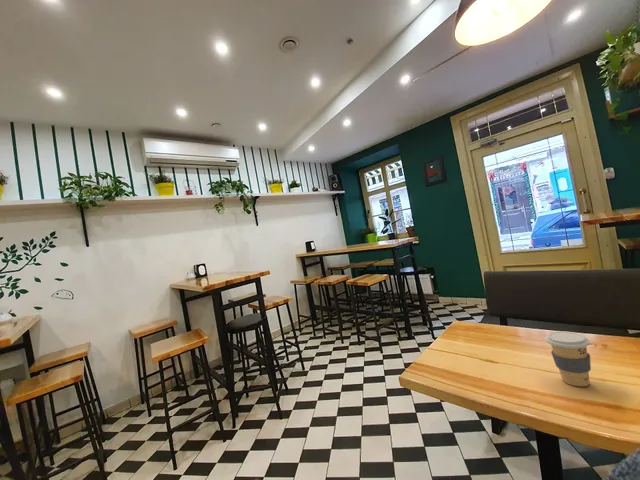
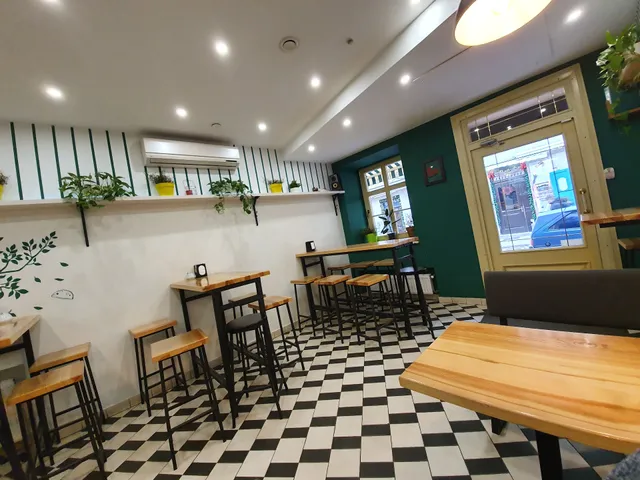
- coffee cup [544,330,592,387]
